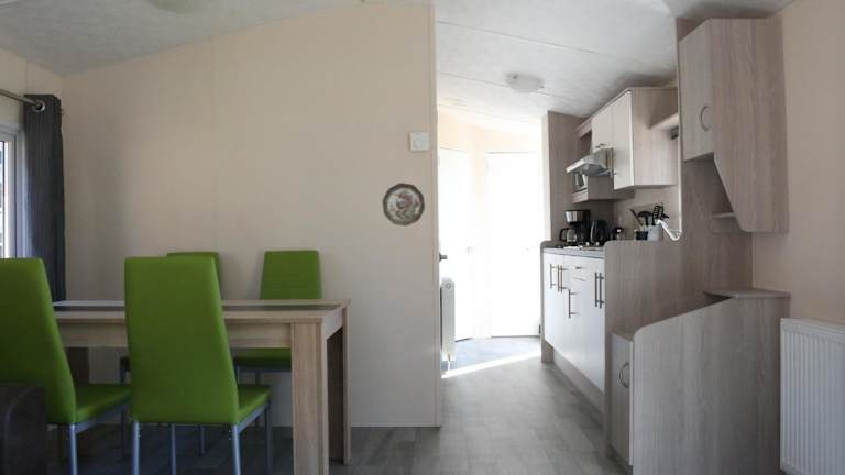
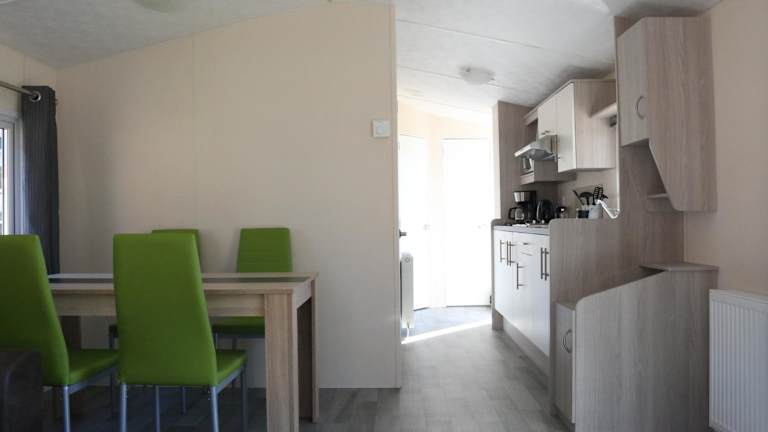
- decorative plate [381,181,426,227]
